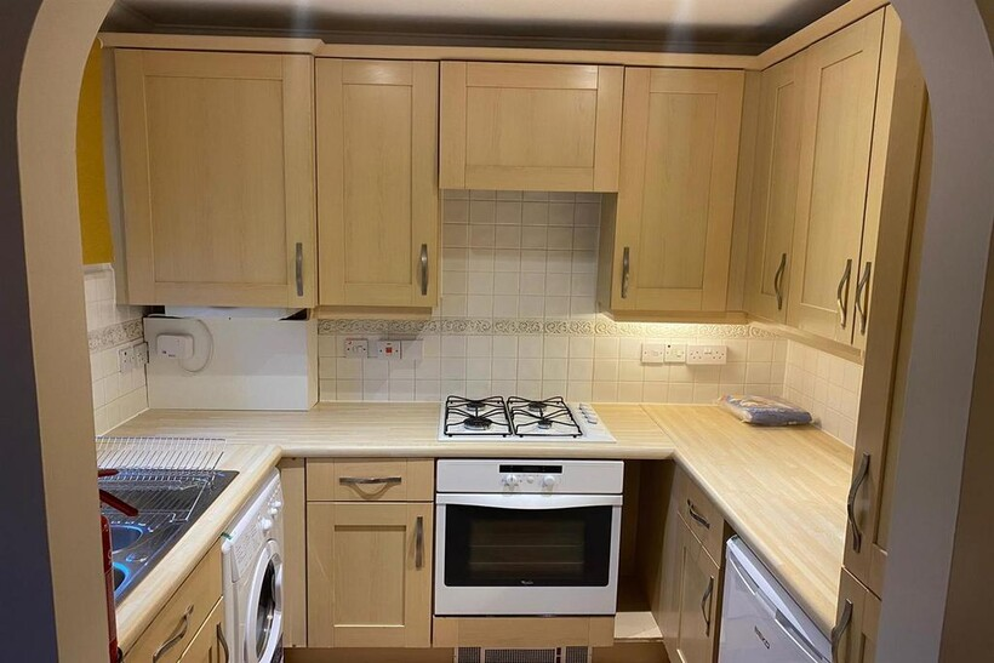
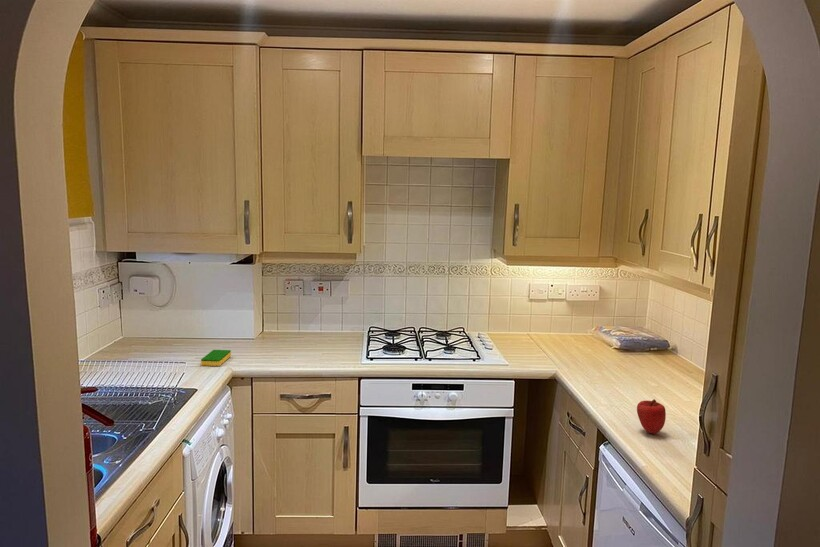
+ apple [636,398,667,435]
+ dish sponge [200,349,232,367]
